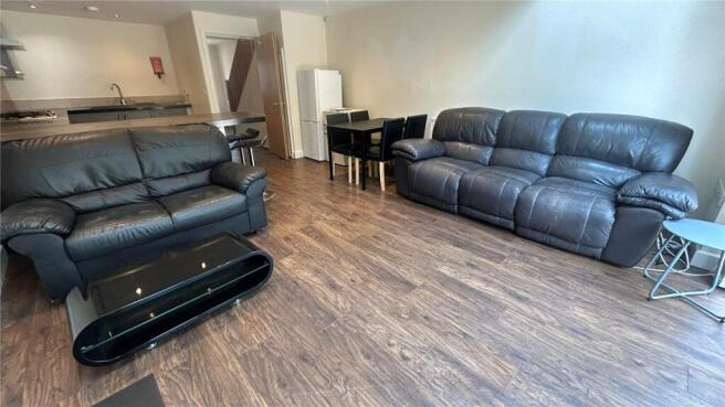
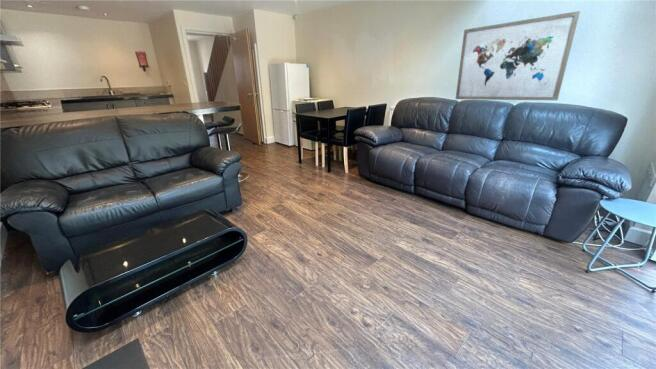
+ wall art [455,10,581,101]
